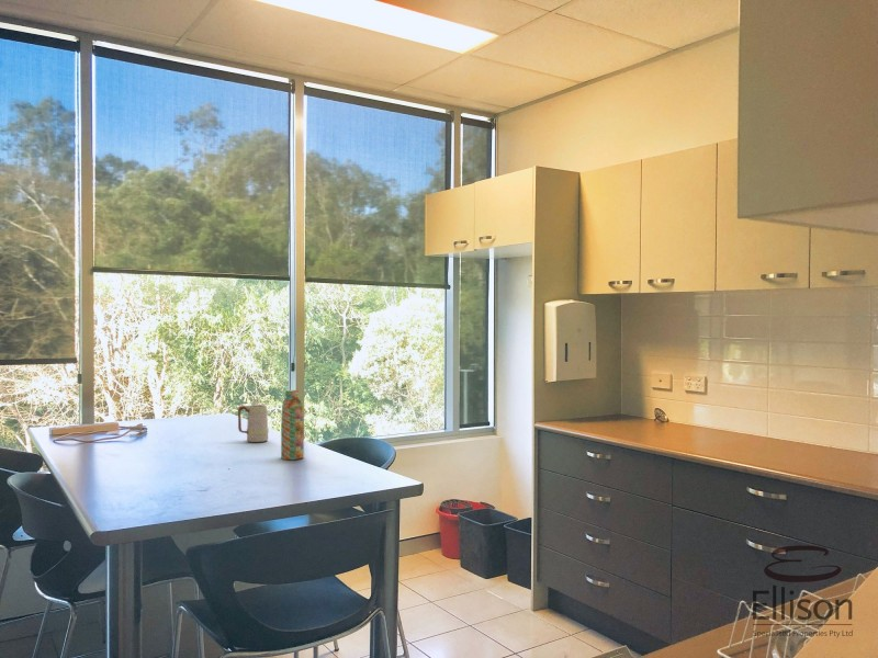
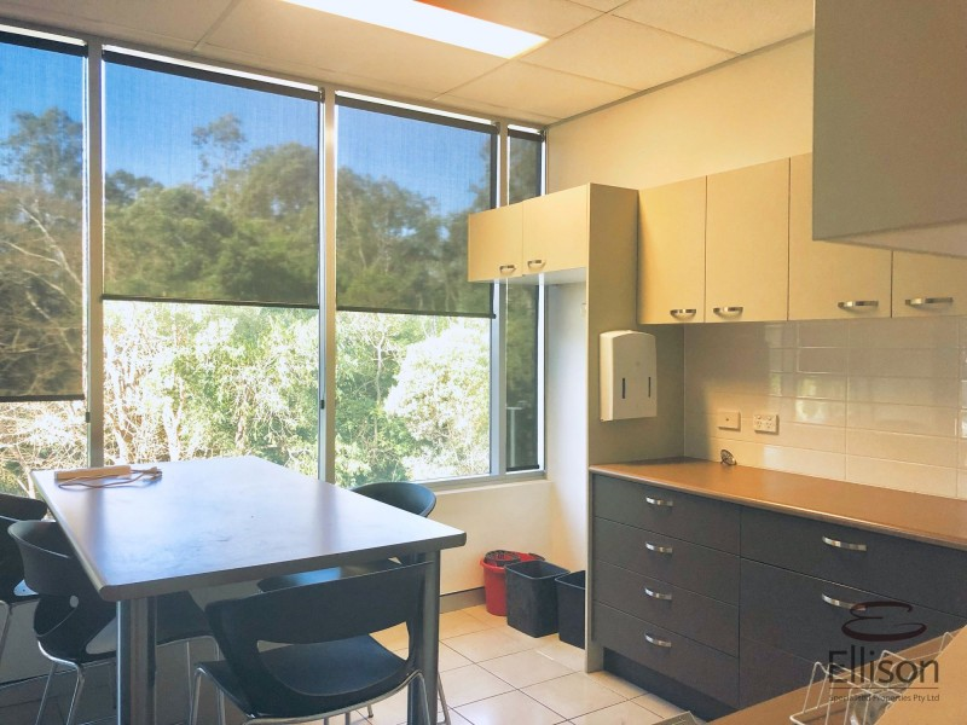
- mug [237,404,270,443]
- water bottle [280,389,305,461]
